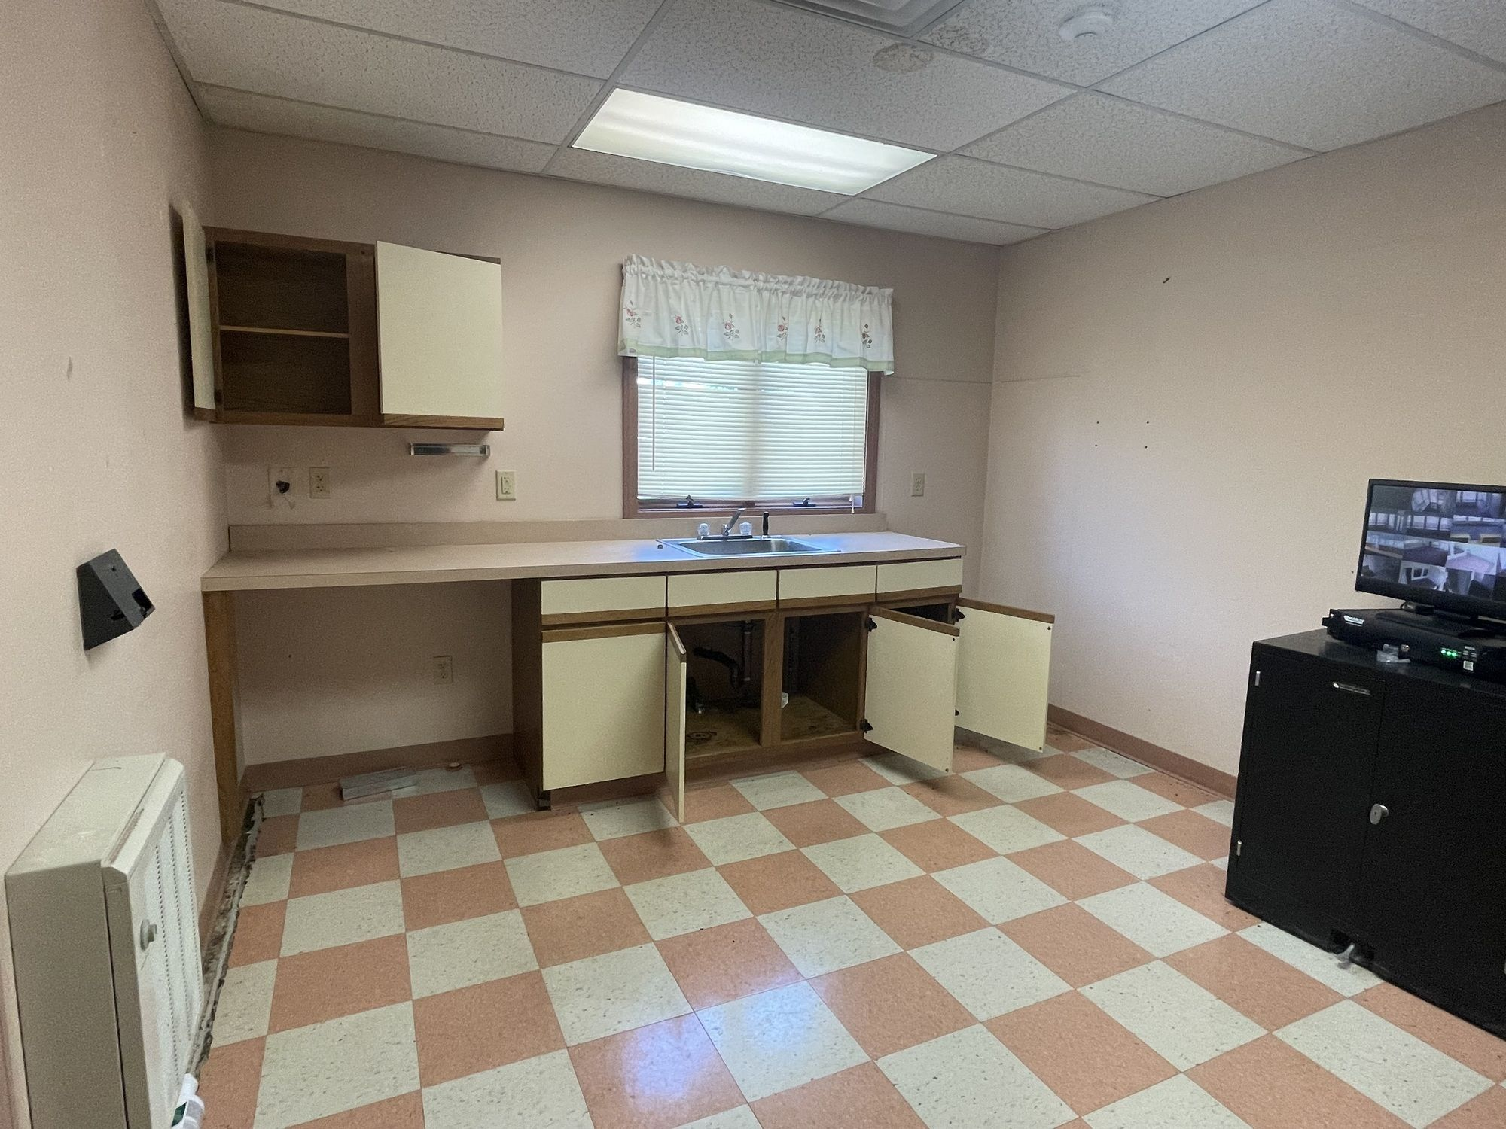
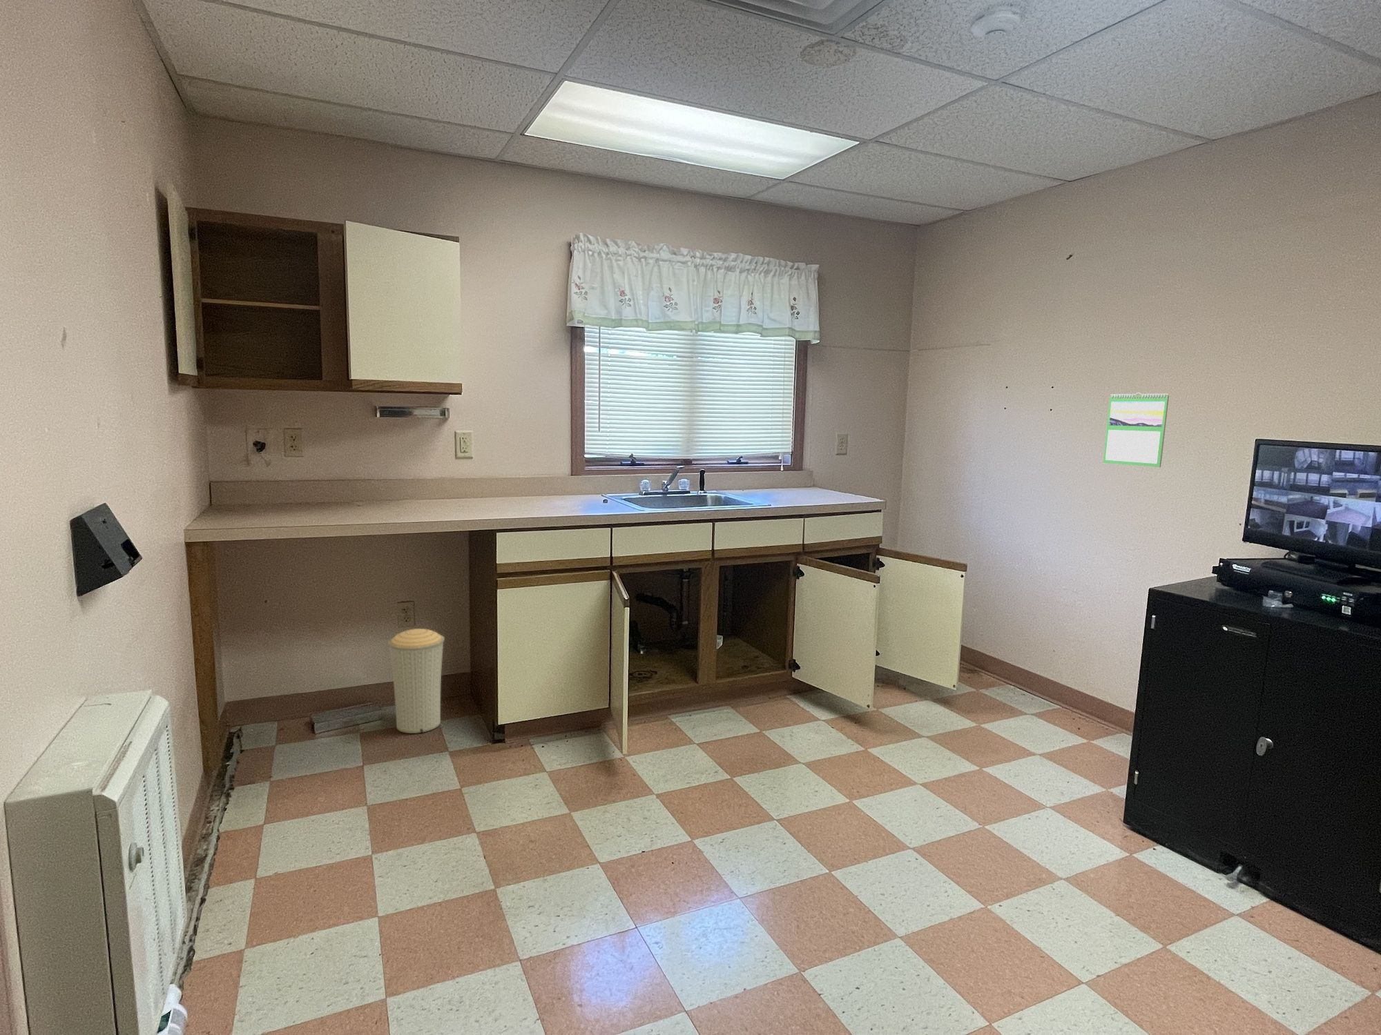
+ trash can [387,628,446,734]
+ calendar [1102,391,1170,467]
